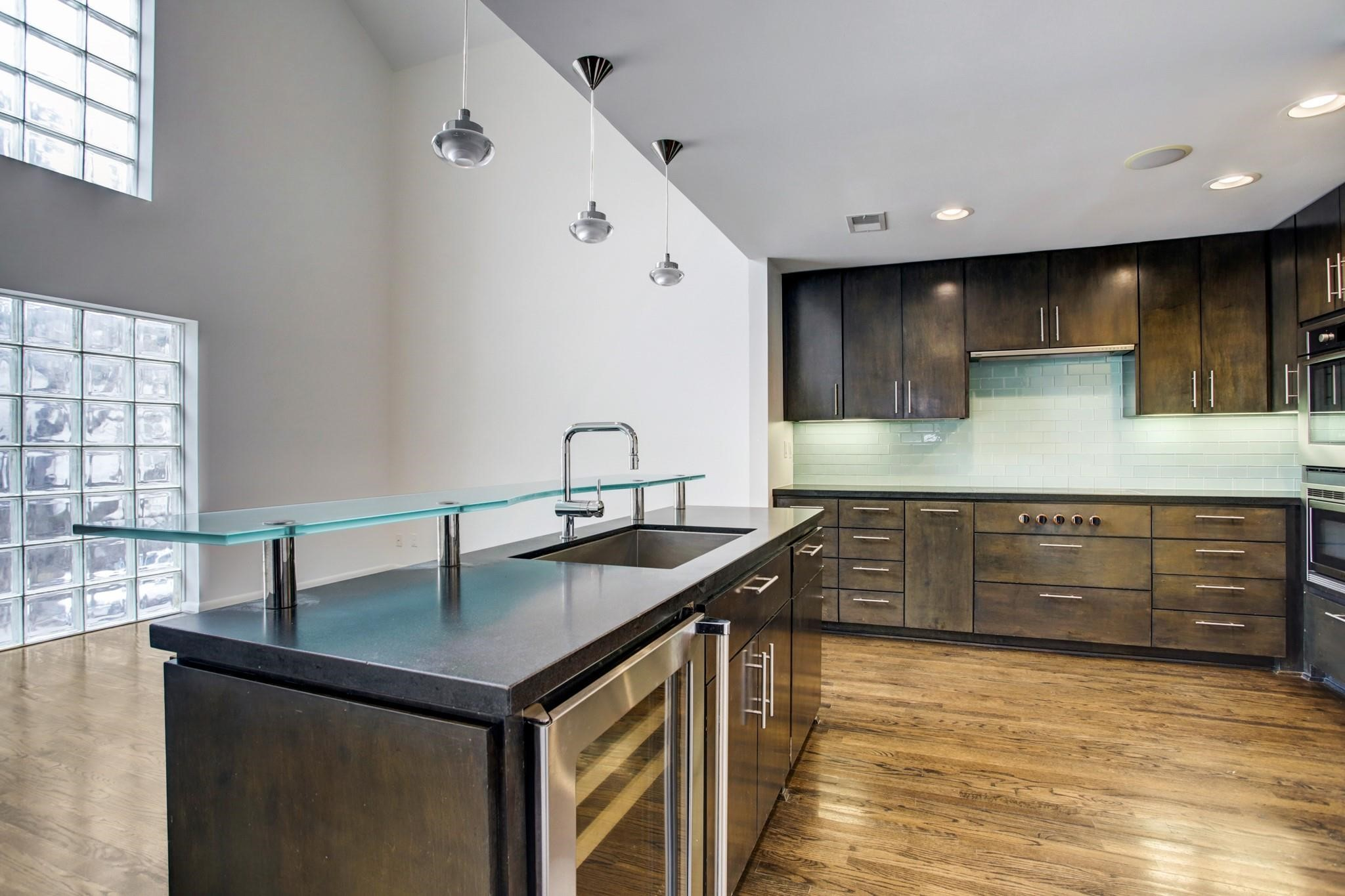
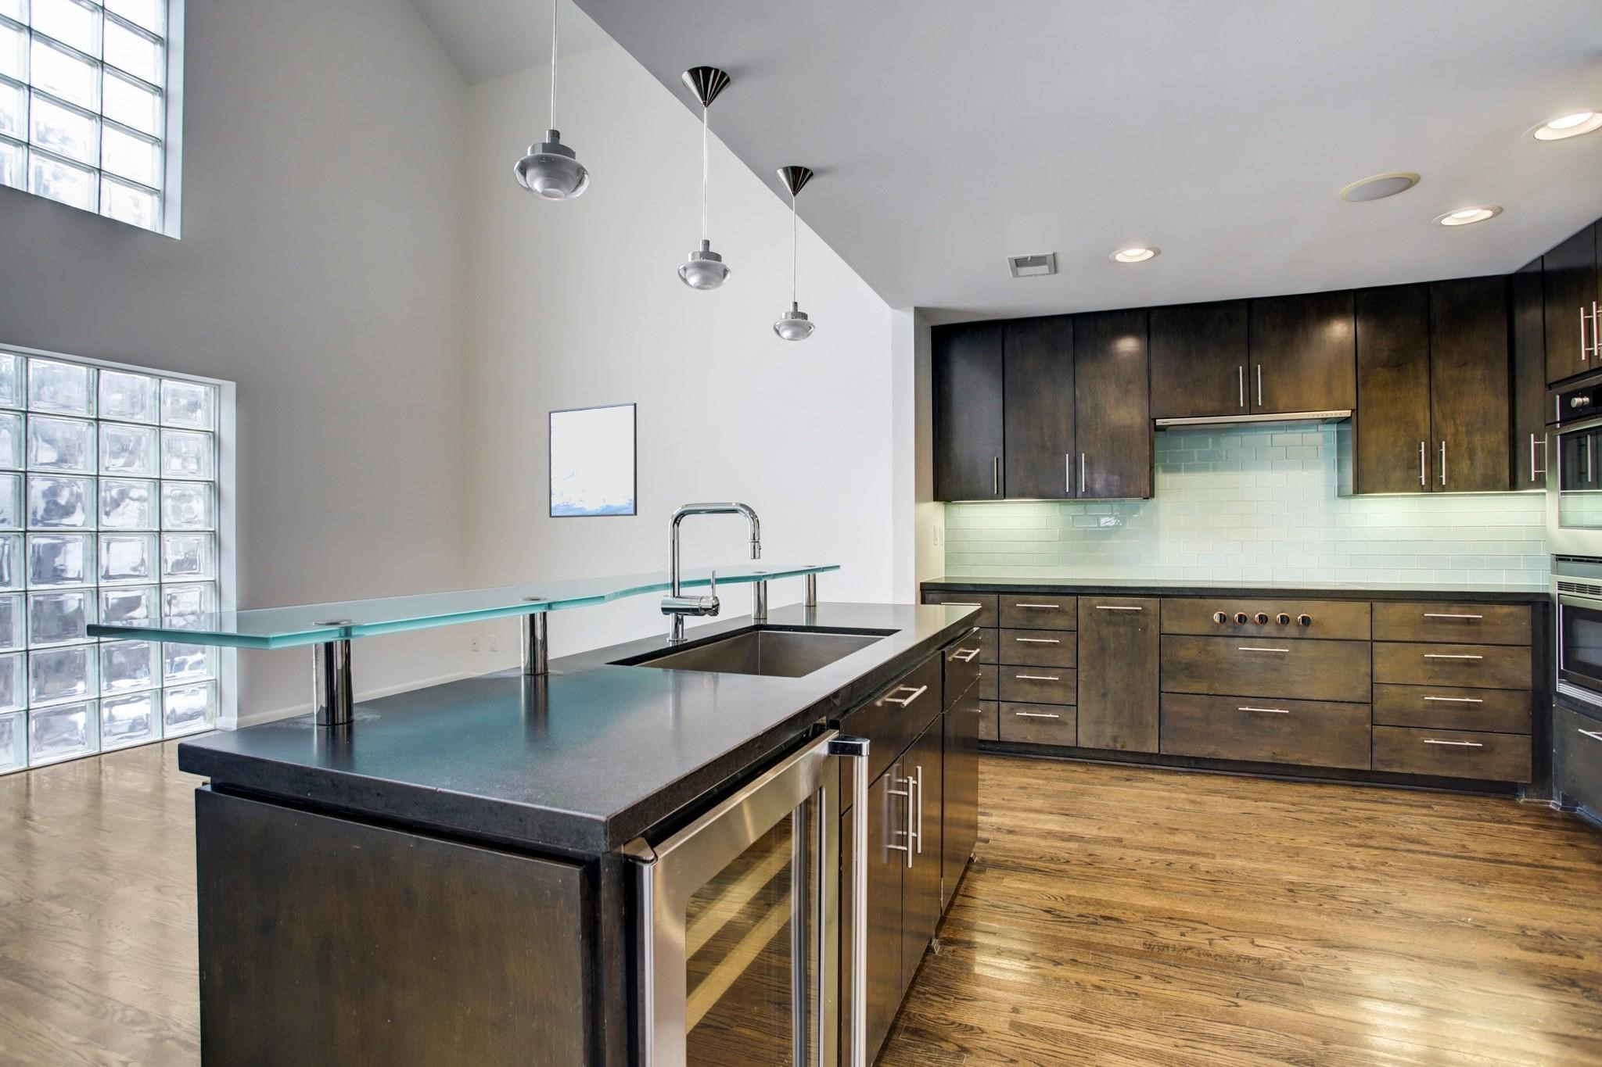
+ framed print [548,401,637,518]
